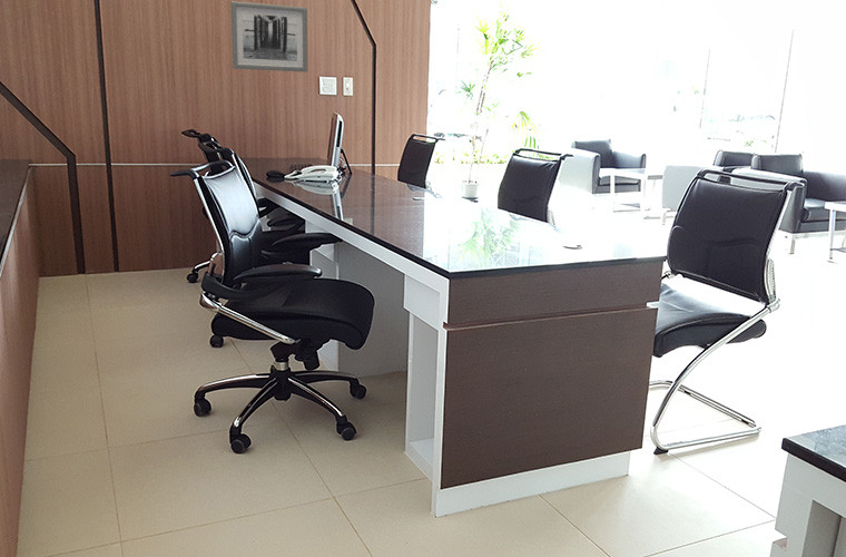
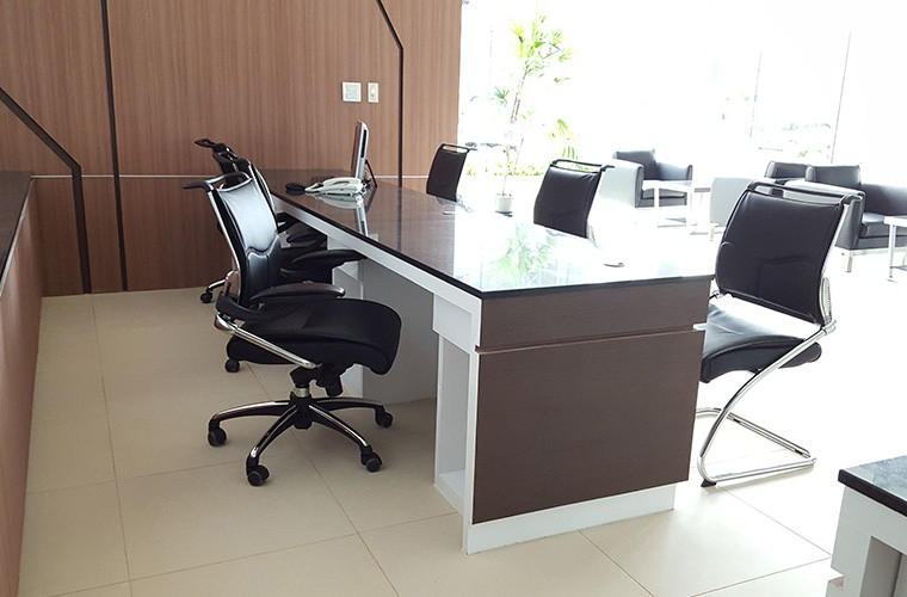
- wall art [229,0,308,74]
